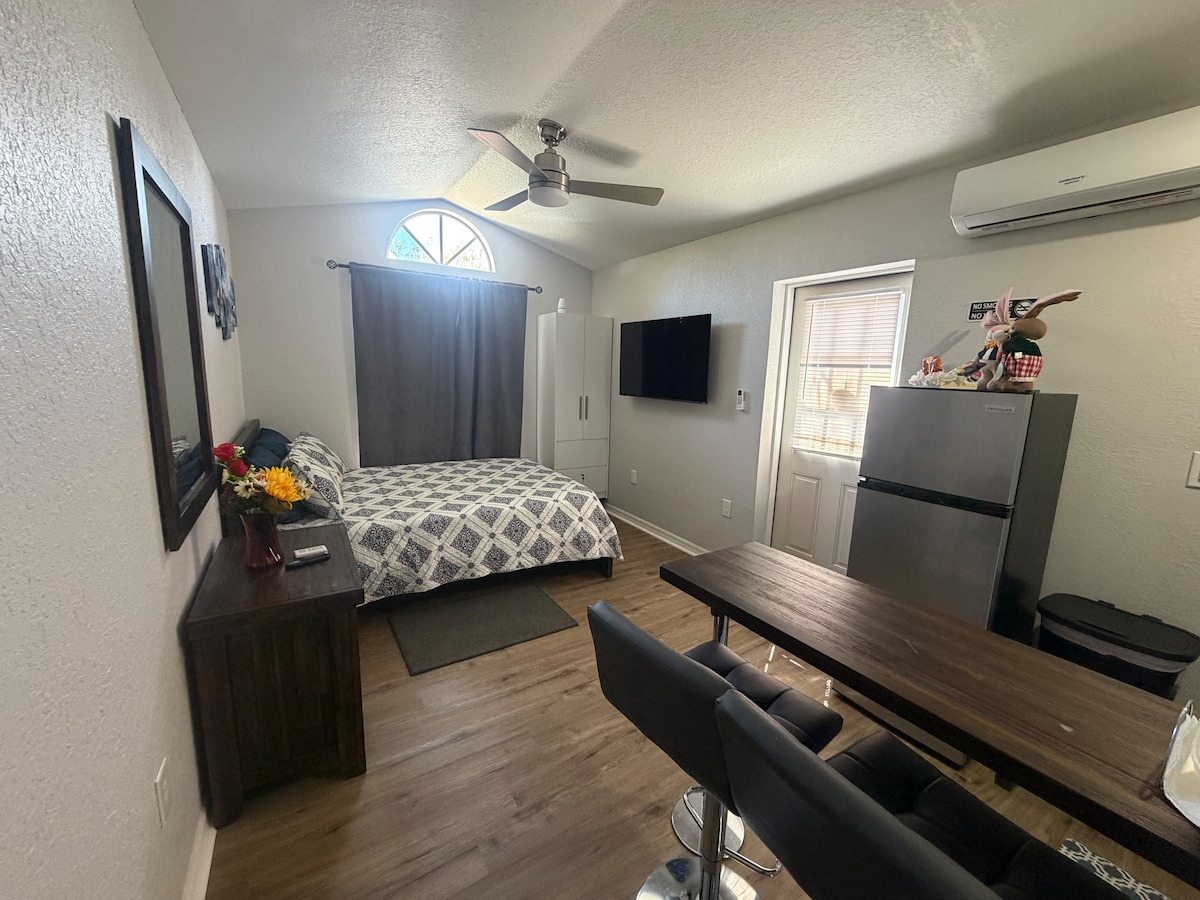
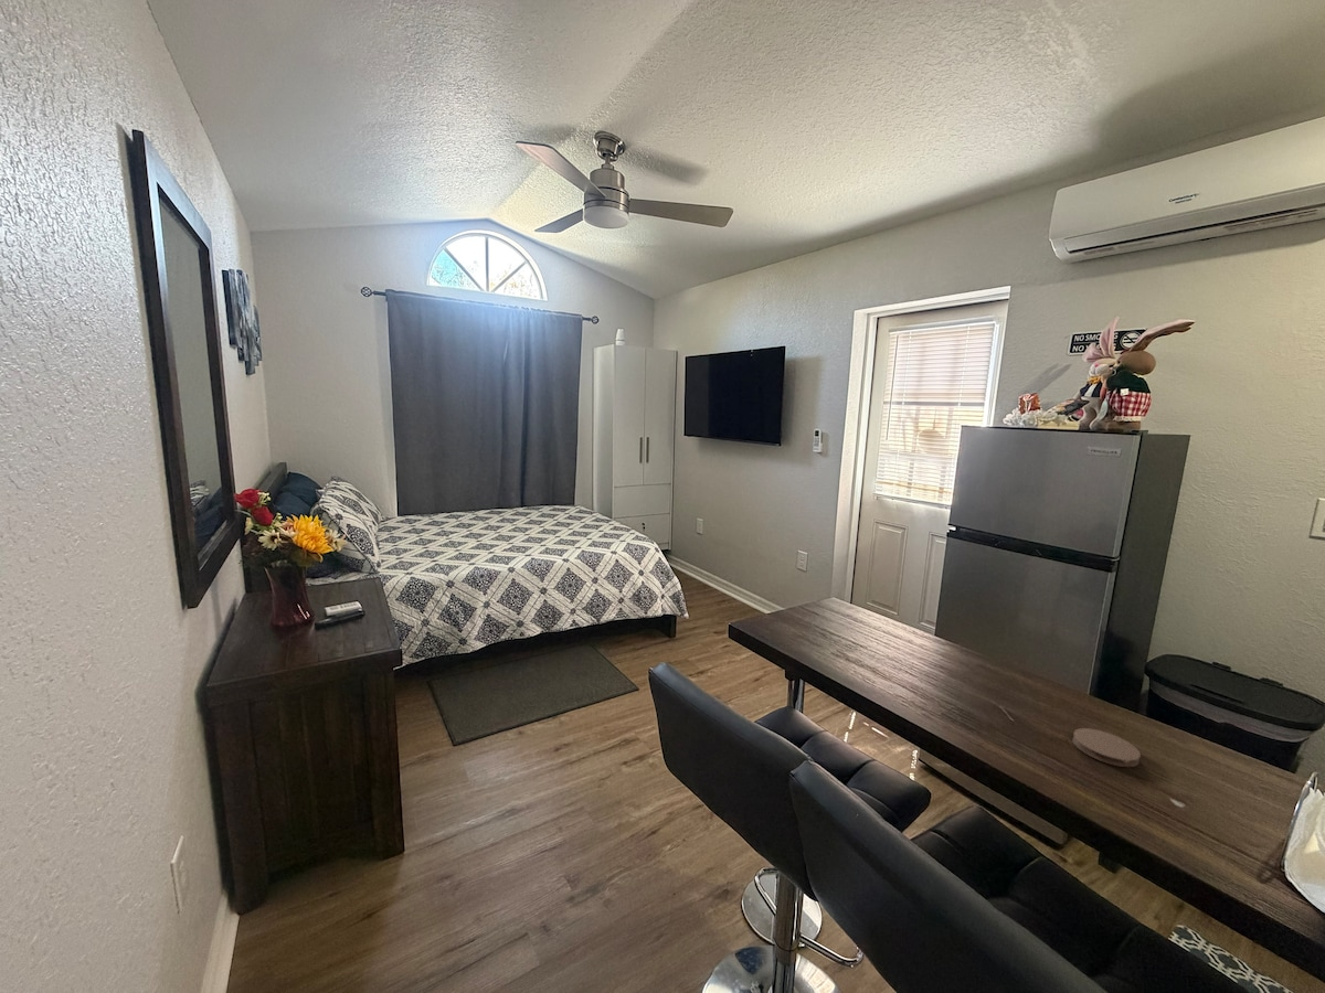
+ coaster [1071,727,1142,768]
